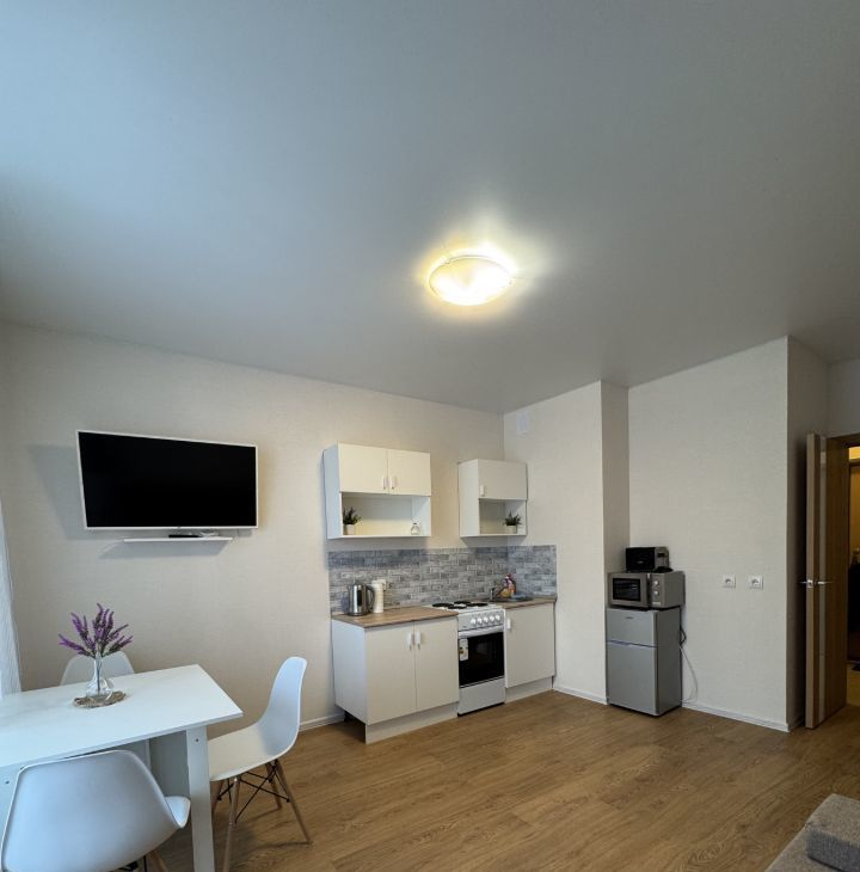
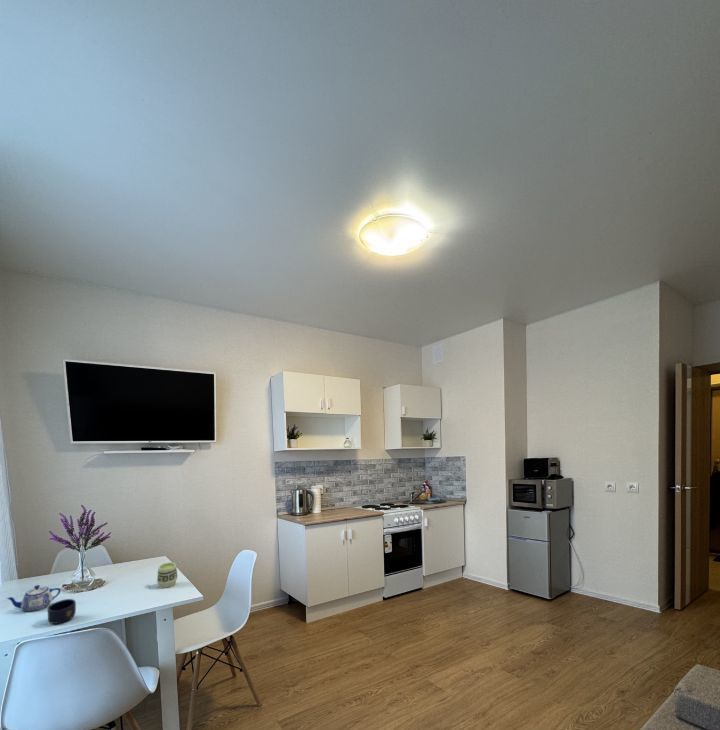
+ teapot [6,584,62,612]
+ cup [156,562,179,589]
+ mug [47,598,77,625]
